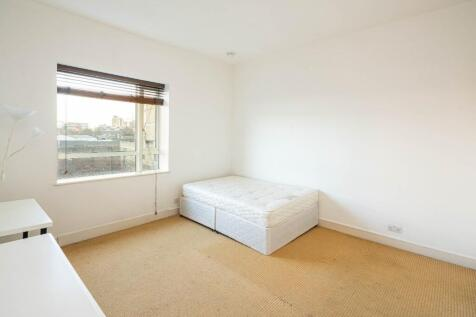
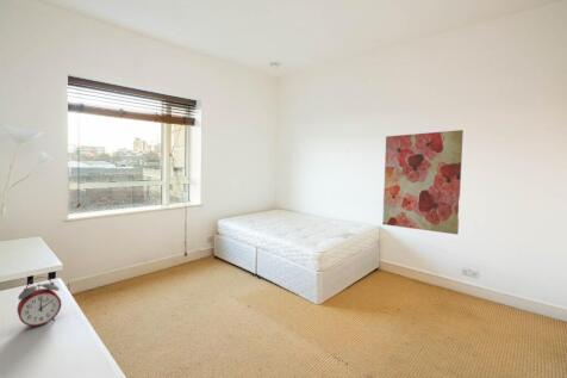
+ alarm clock [15,275,62,330]
+ wall art [381,129,465,235]
